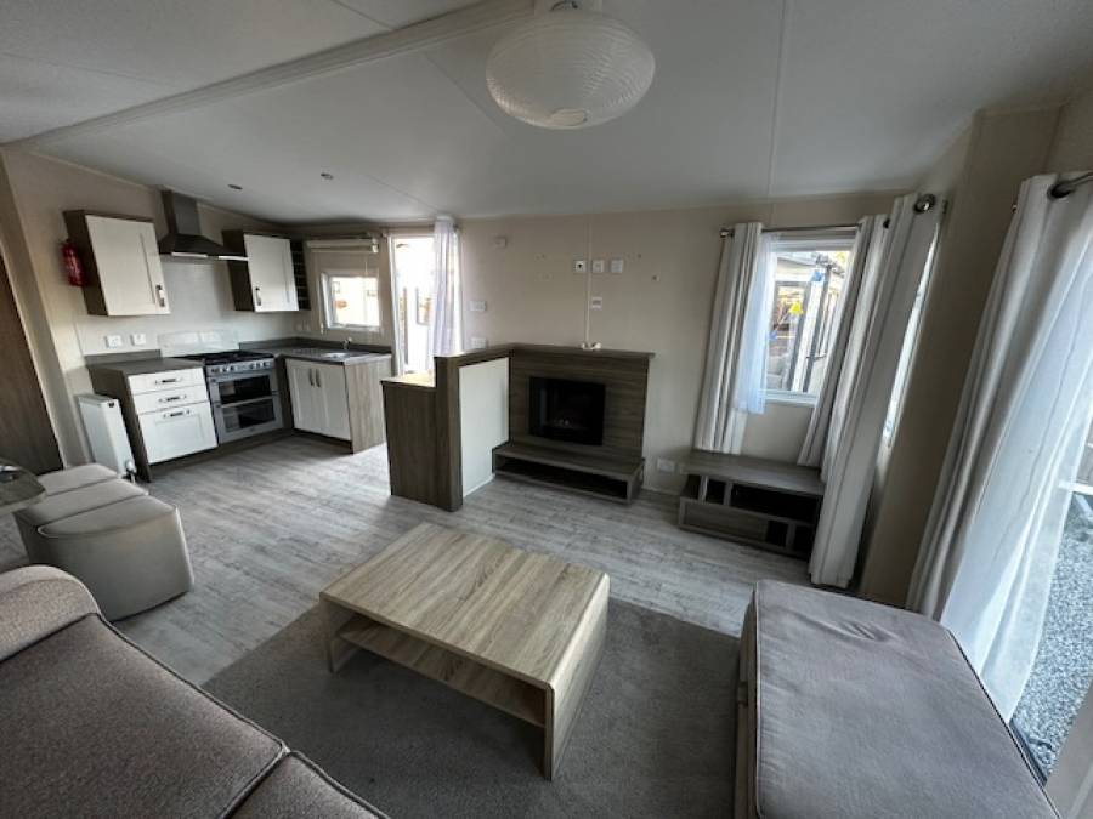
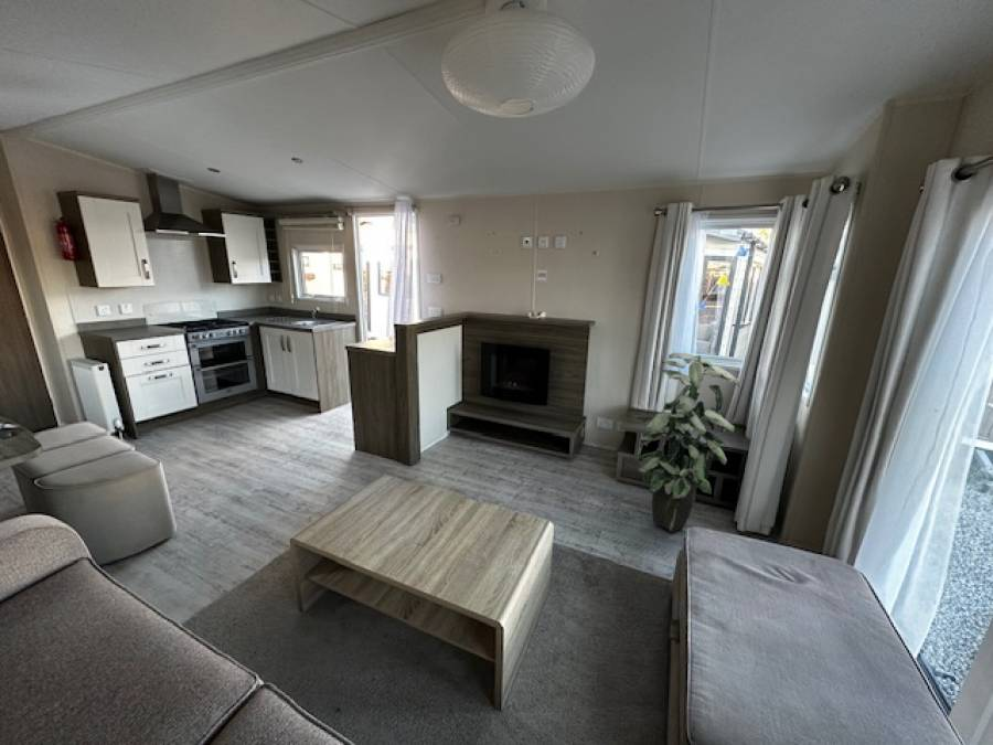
+ indoor plant [632,352,741,533]
